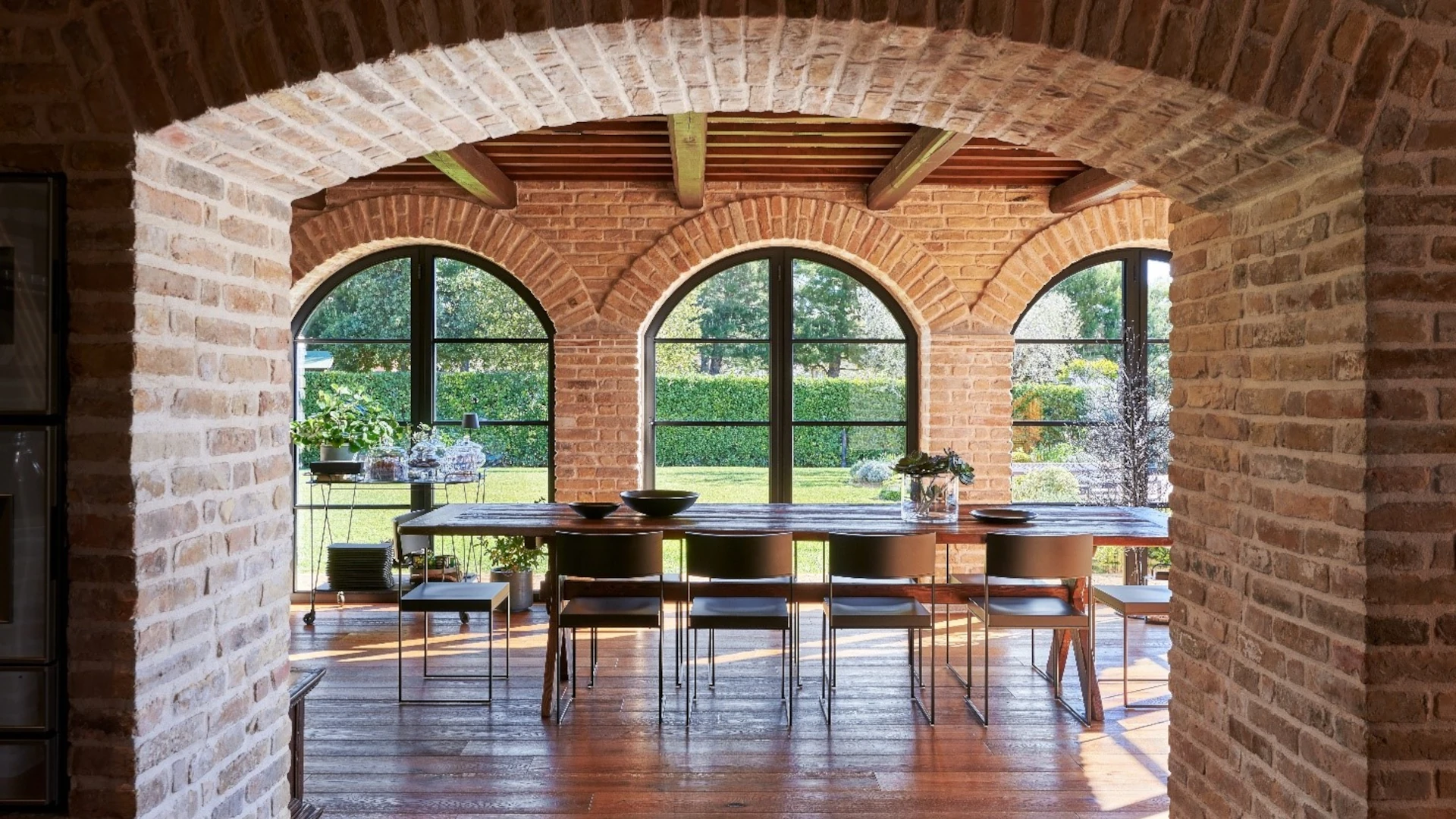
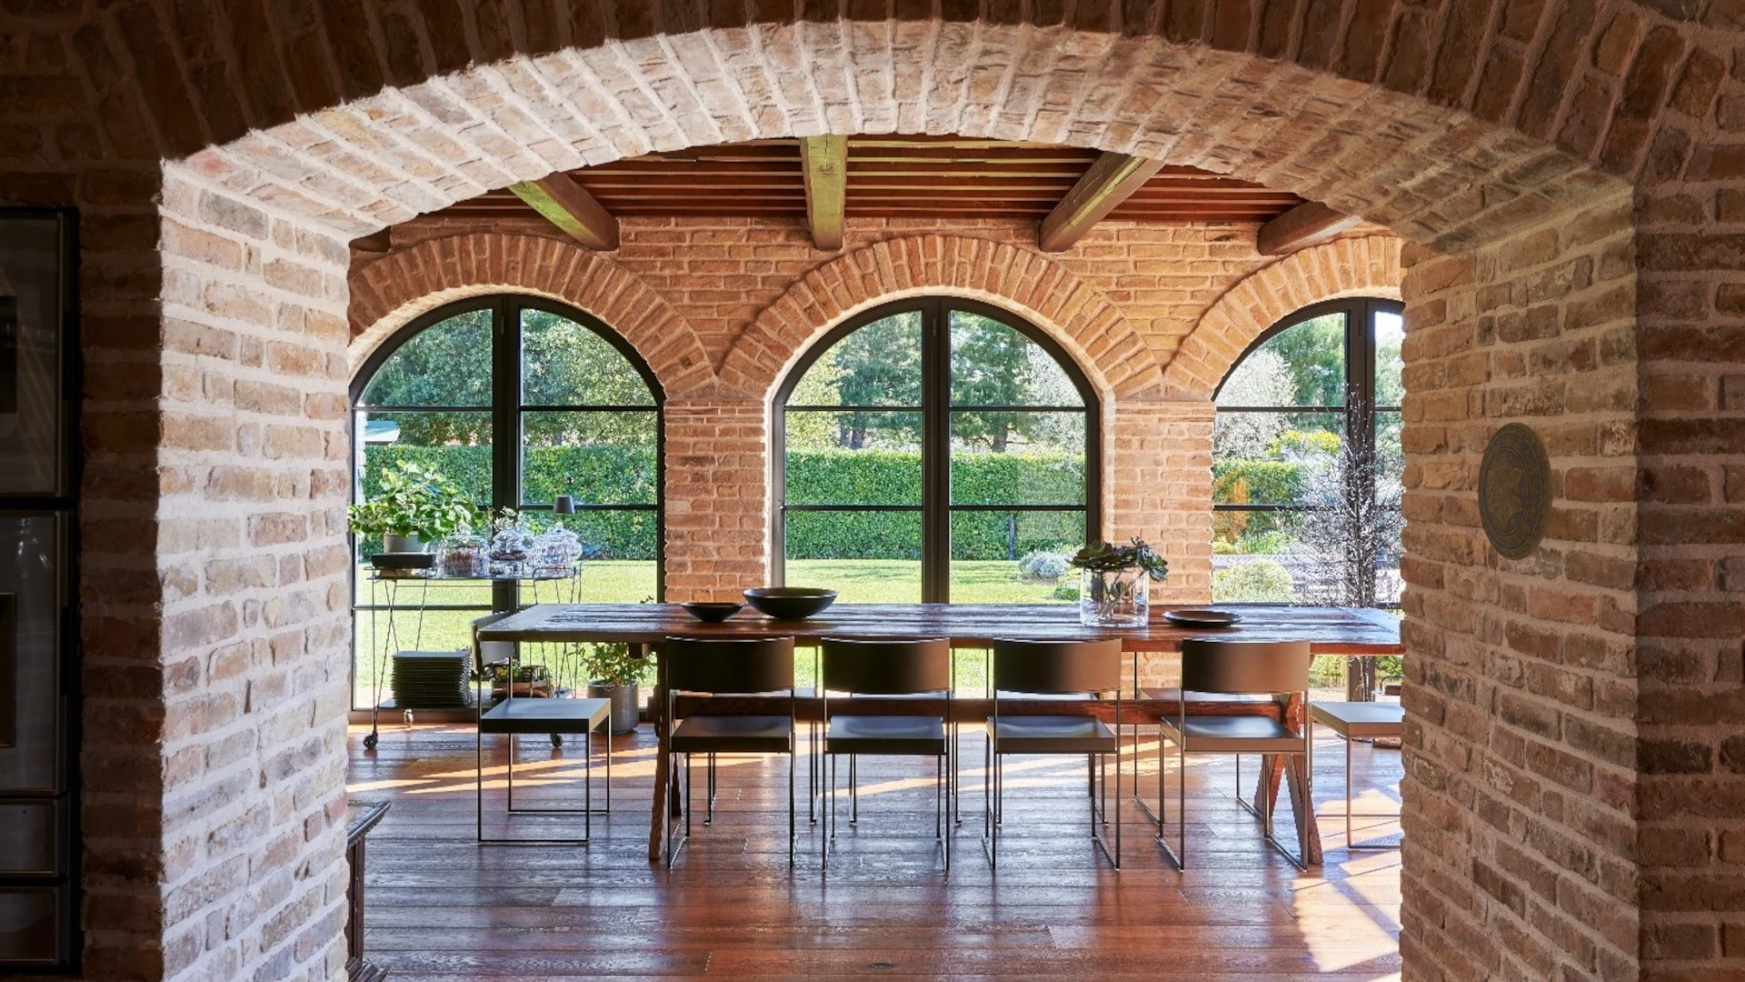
+ decorative plate [1477,421,1554,562]
